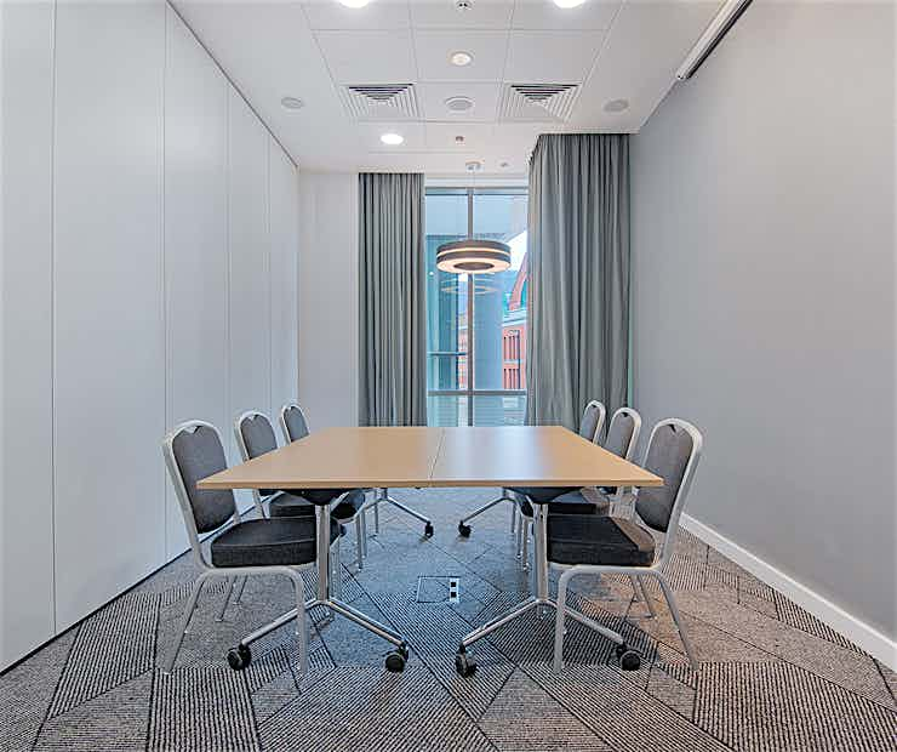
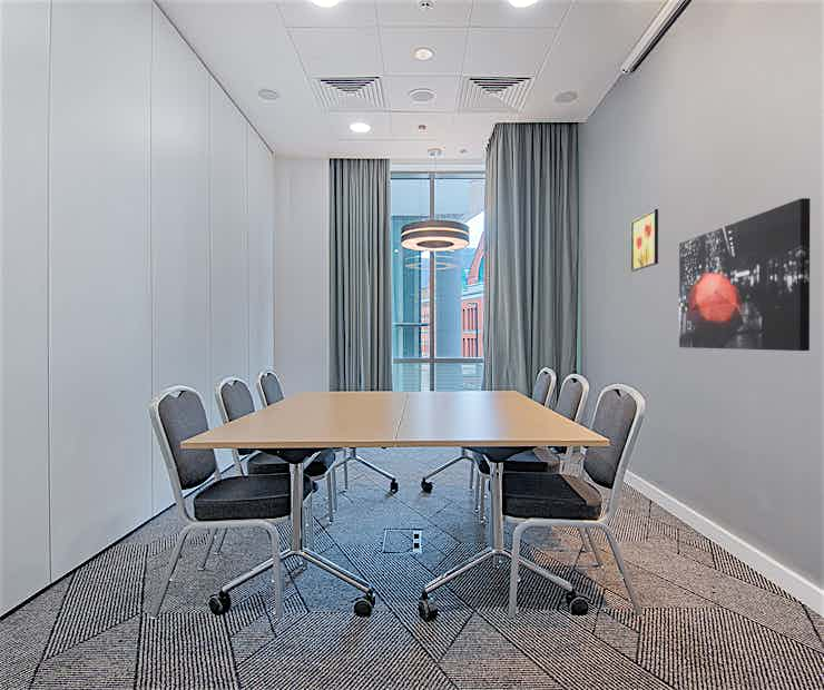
+ wall art [678,197,811,352]
+ wall art [630,208,659,273]
